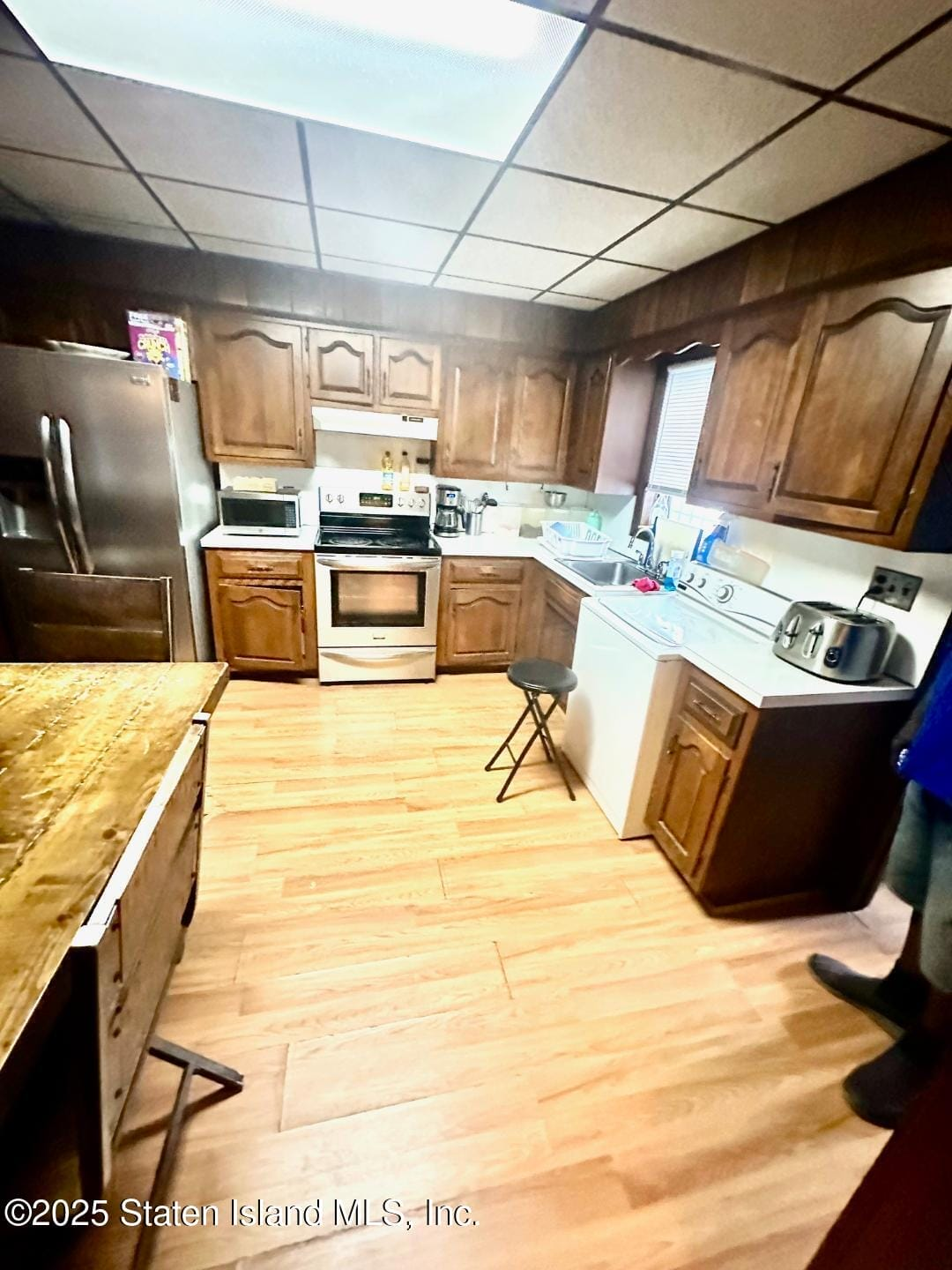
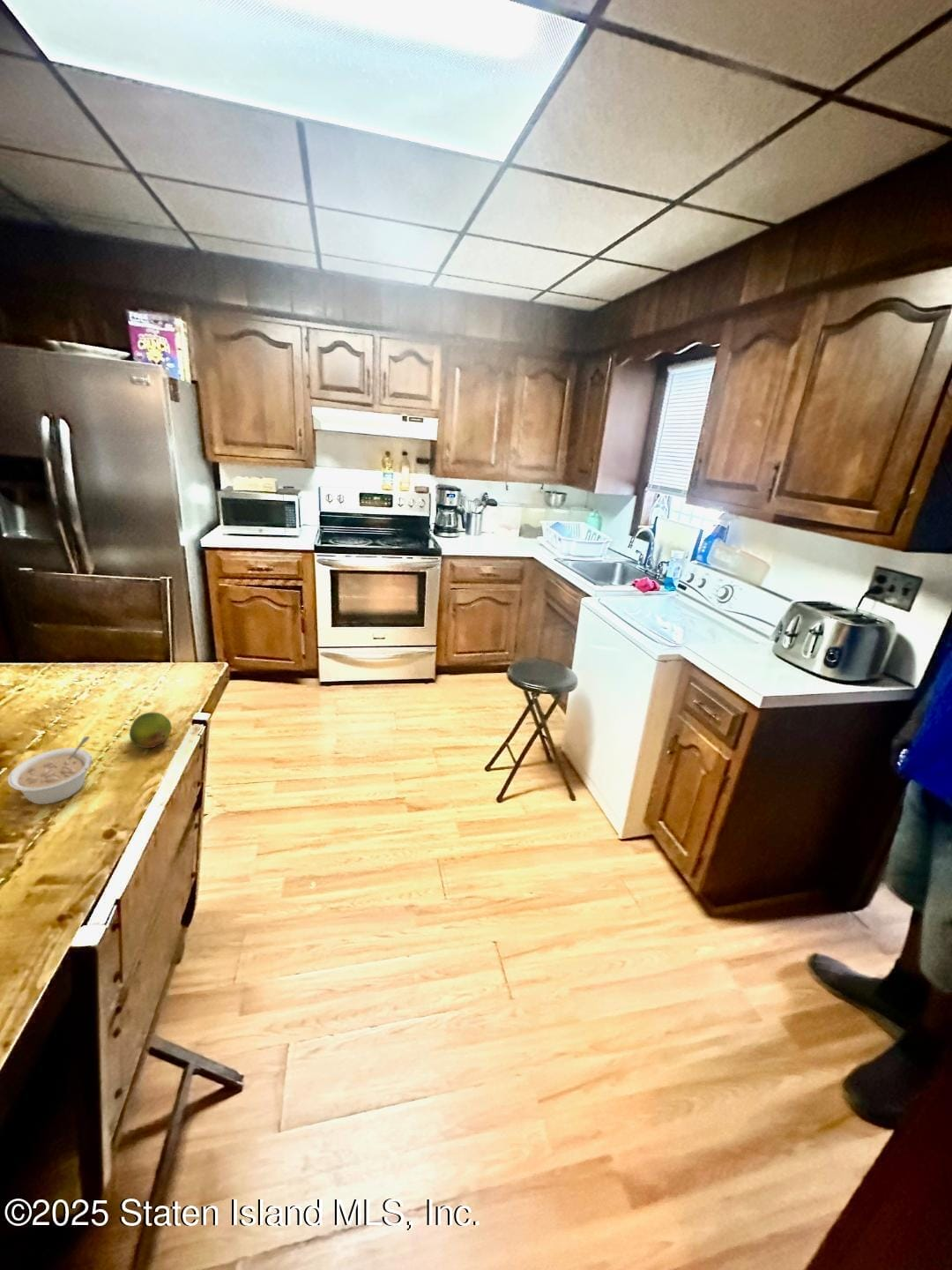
+ fruit [129,712,173,749]
+ legume [7,736,93,805]
